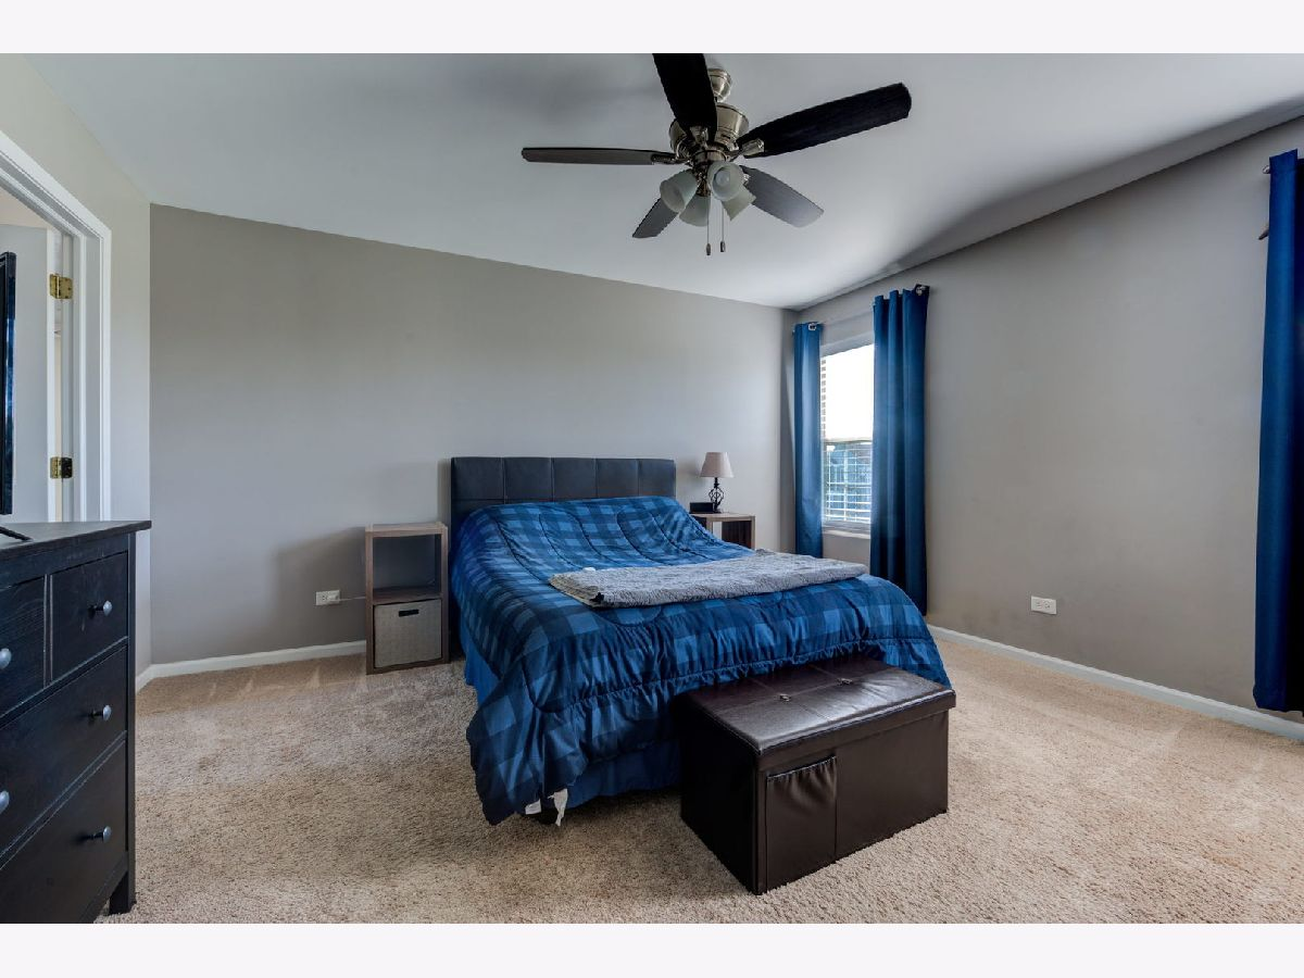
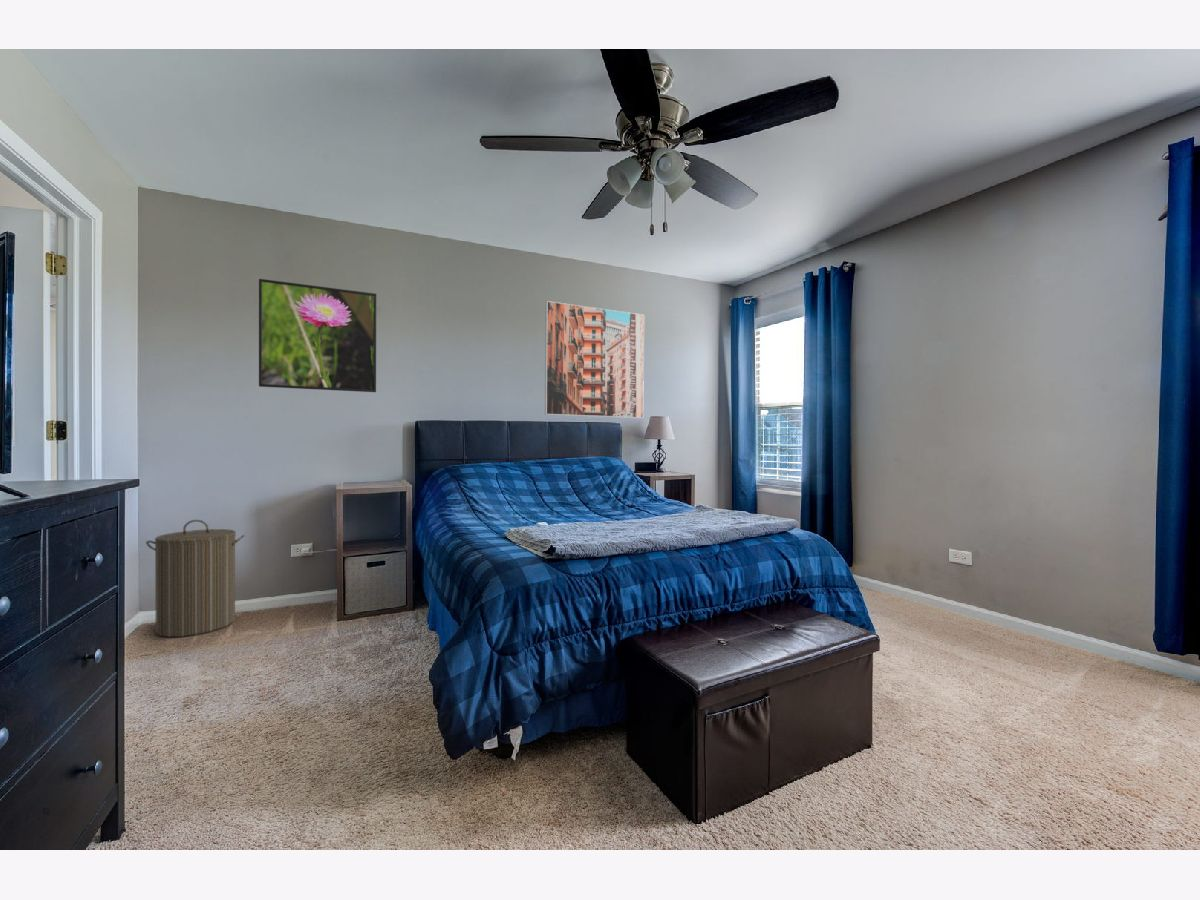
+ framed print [544,300,645,419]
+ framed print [258,278,377,393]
+ laundry hamper [145,519,246,638]
